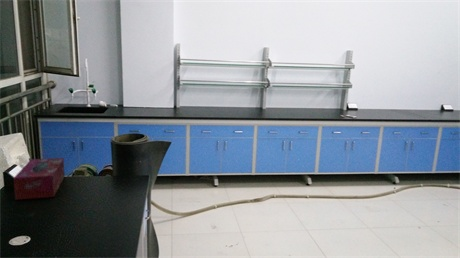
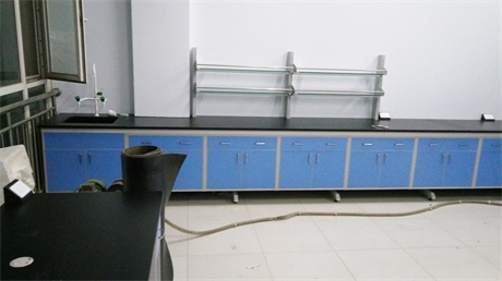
- tissue box [13,157,66,201]
